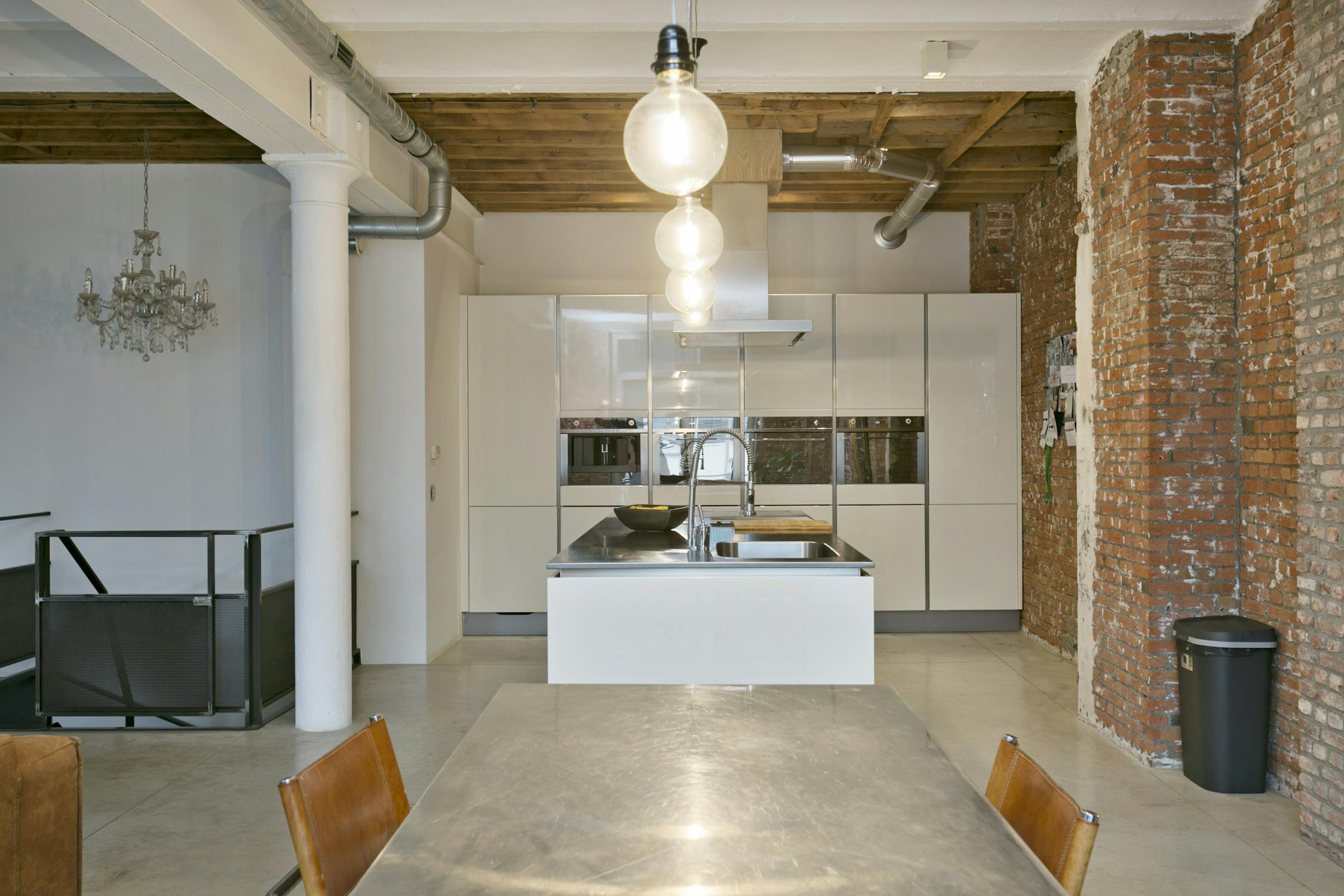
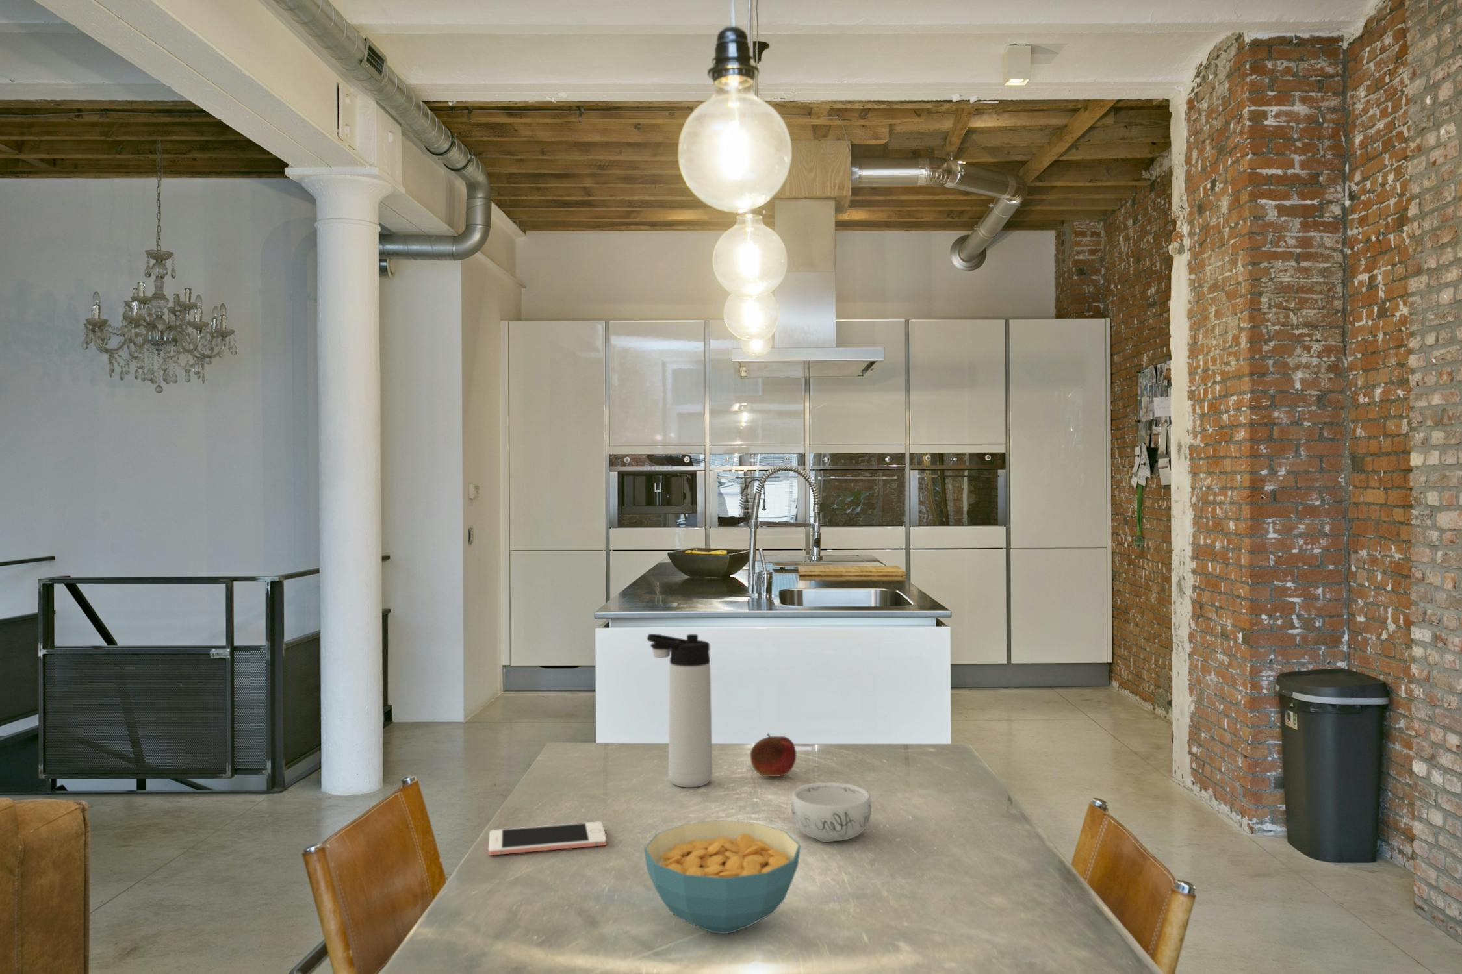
+ decorative bowl [790,782,872,842]
+ cereal bowl [643,820,802,935]
+ thermos bottle [646,633,713,788]
+ cell phone [488,821,607,856]
+ fruit [749,733,797,777]
